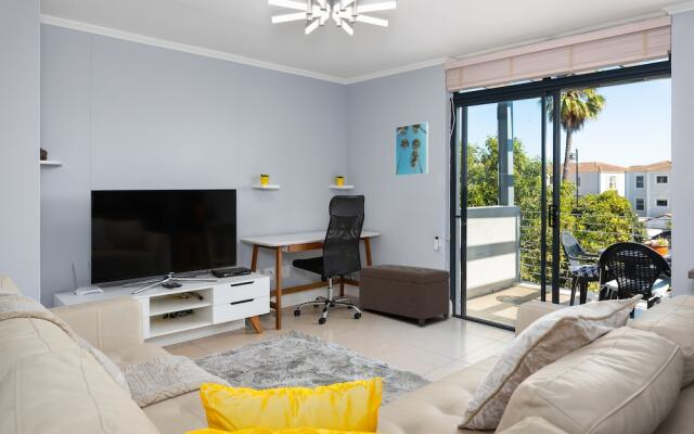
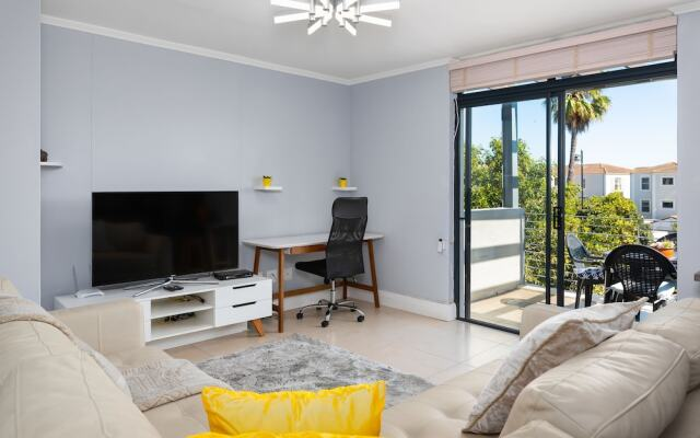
- ottoman [358,264,451,326]
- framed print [395,120,429,177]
